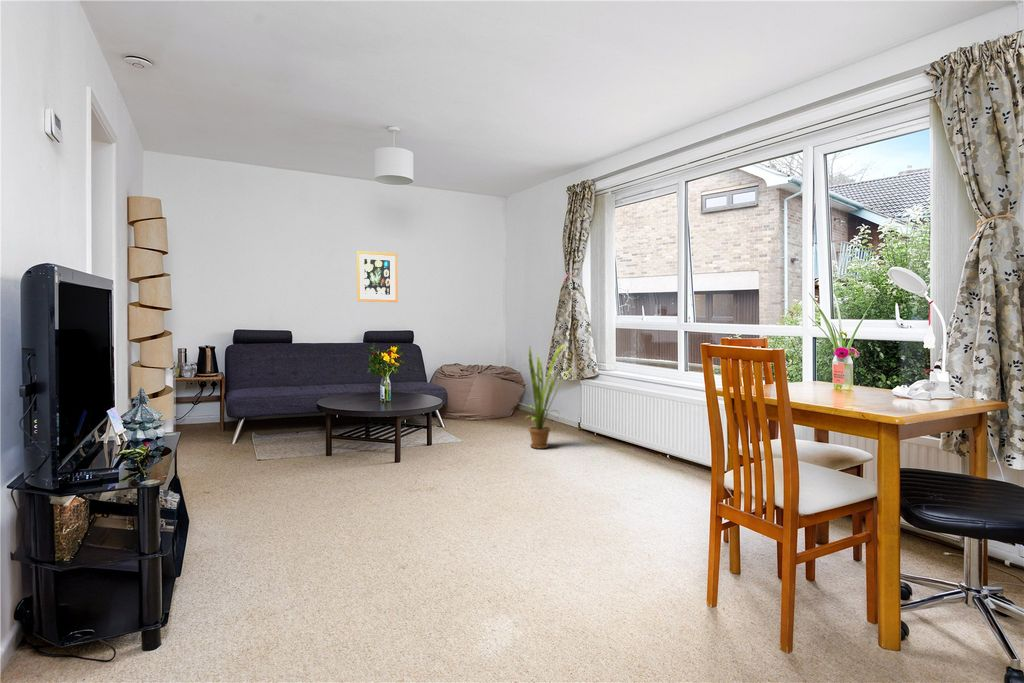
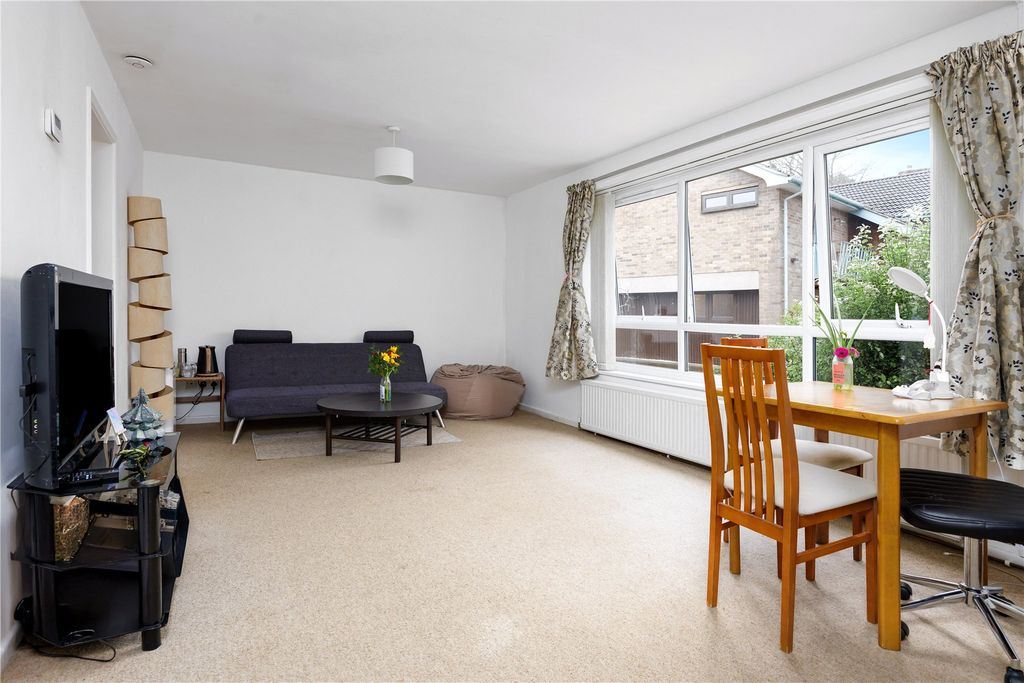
- wall art [356,250,399,303]
- house plant [521,343,575,450]
